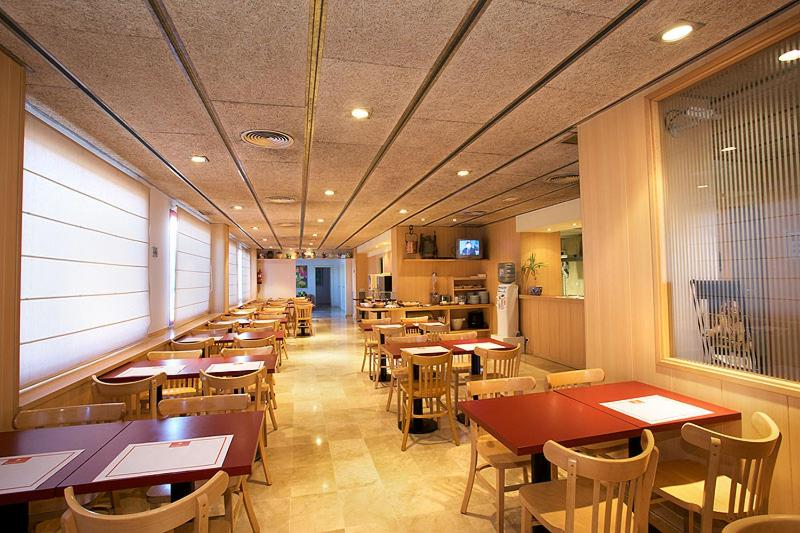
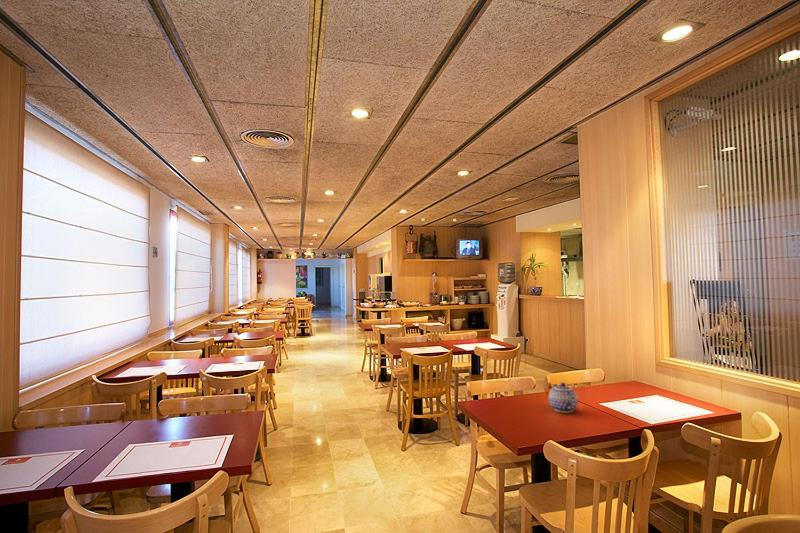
+ teapot [548,382,579,414]
